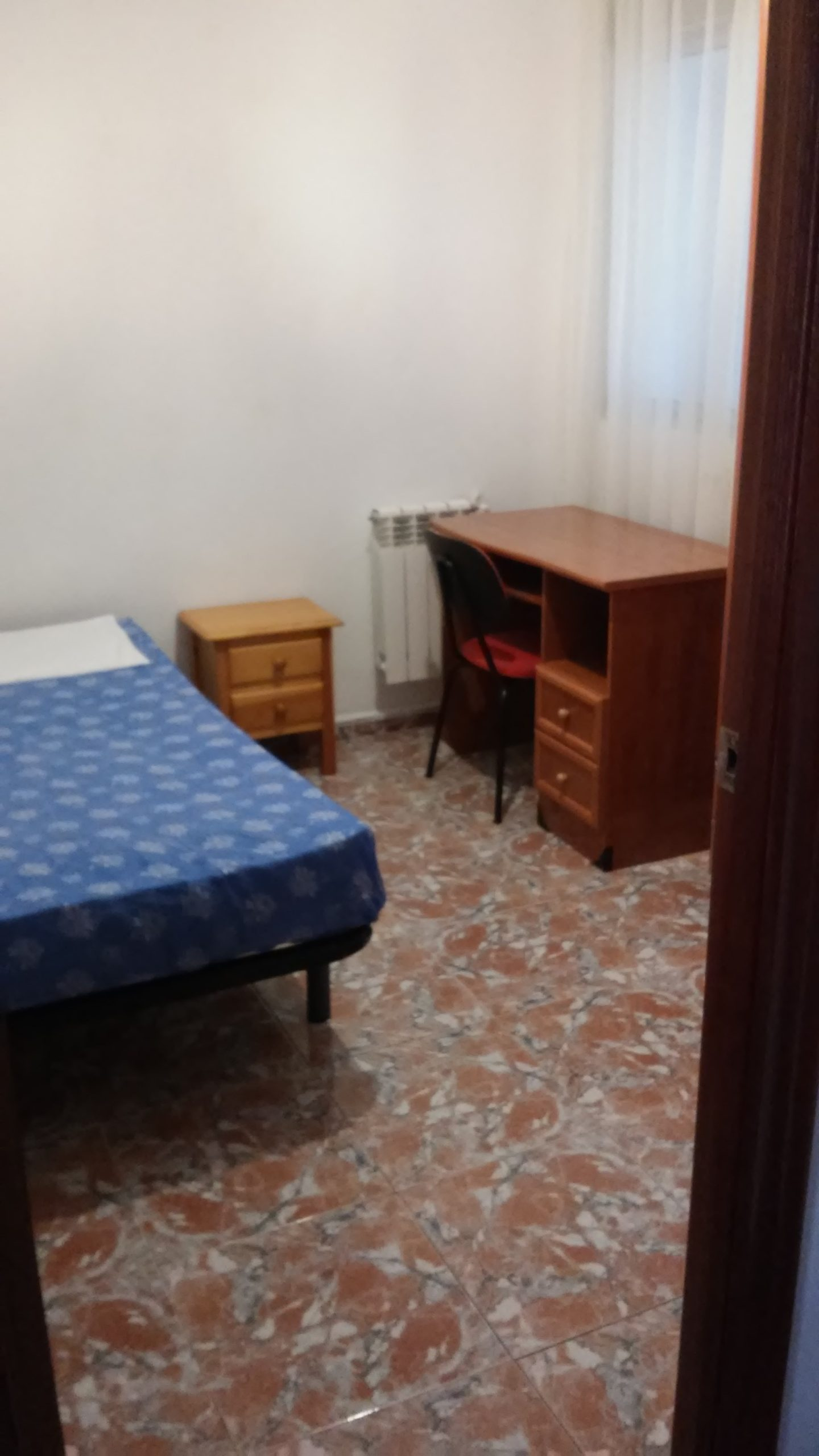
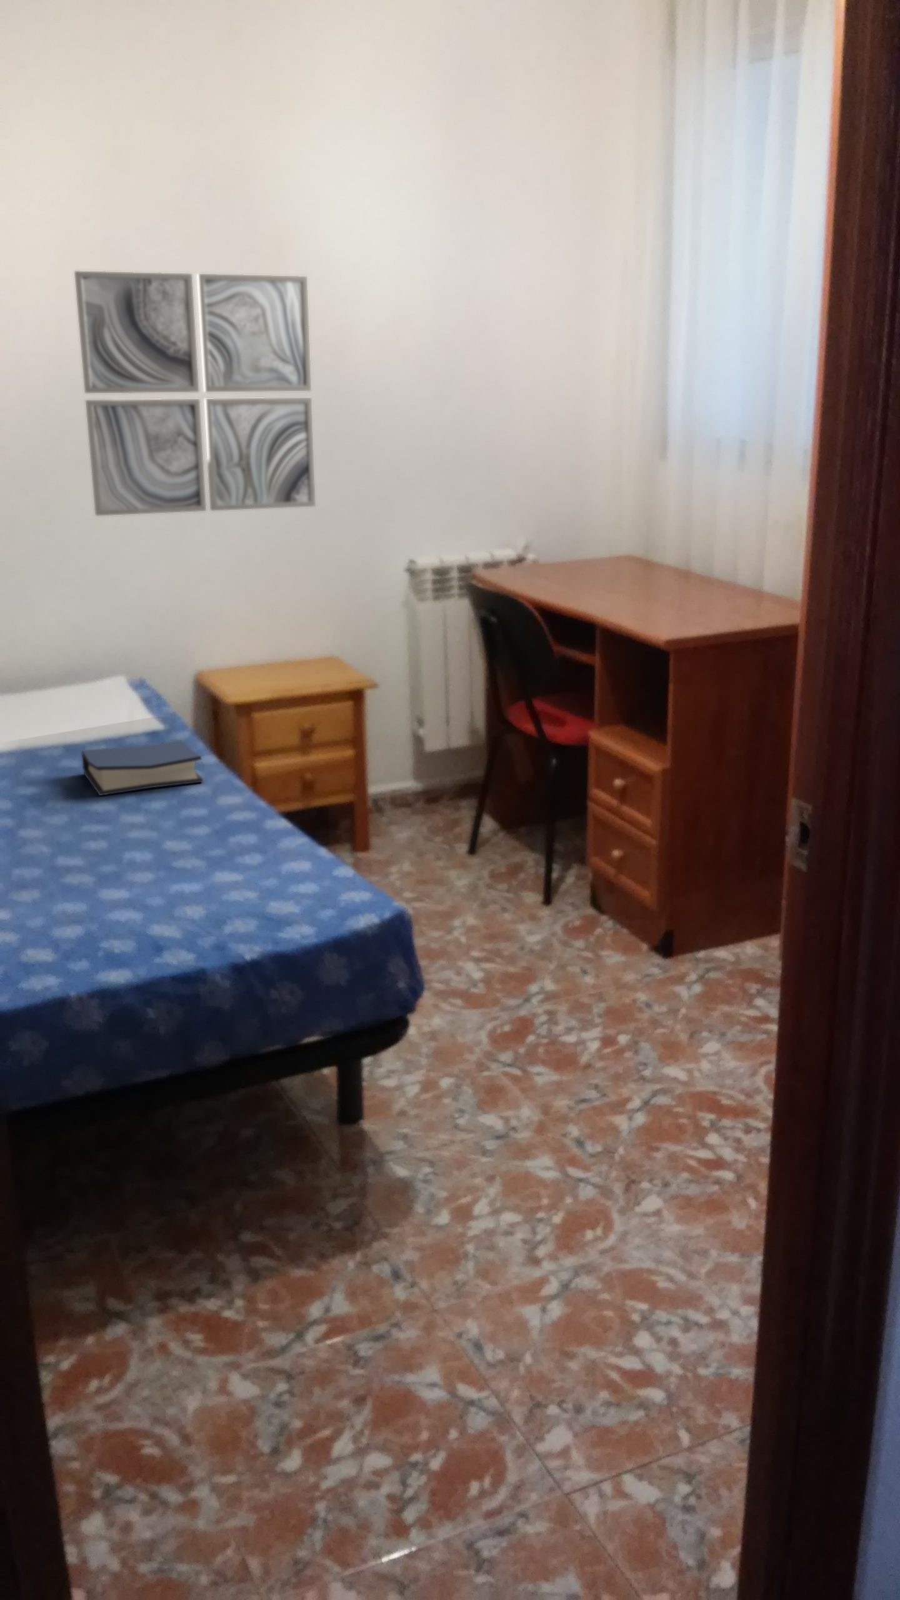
+ hardback book [81,740,203,797]
+ wall art [74,270,316,516]
